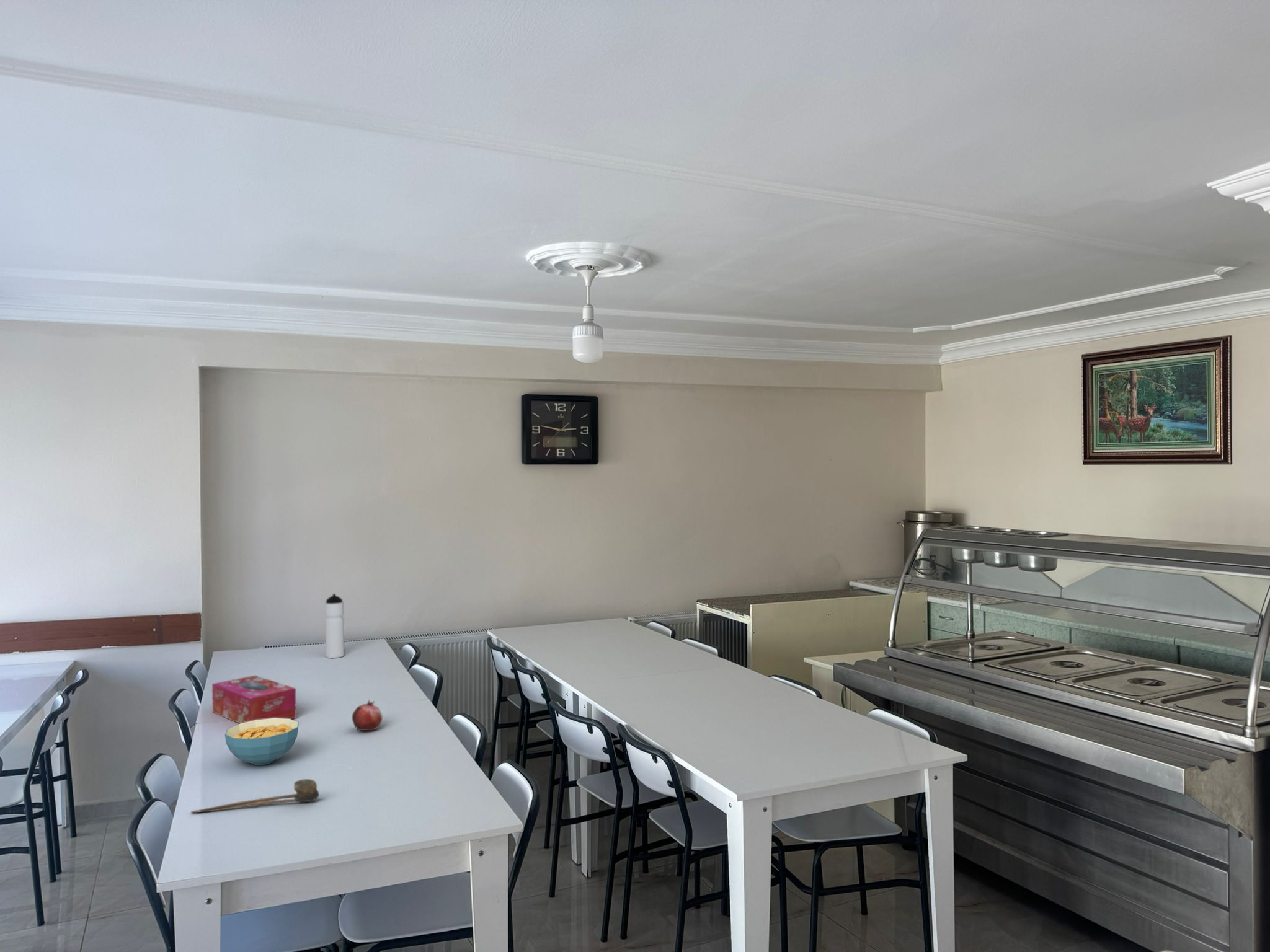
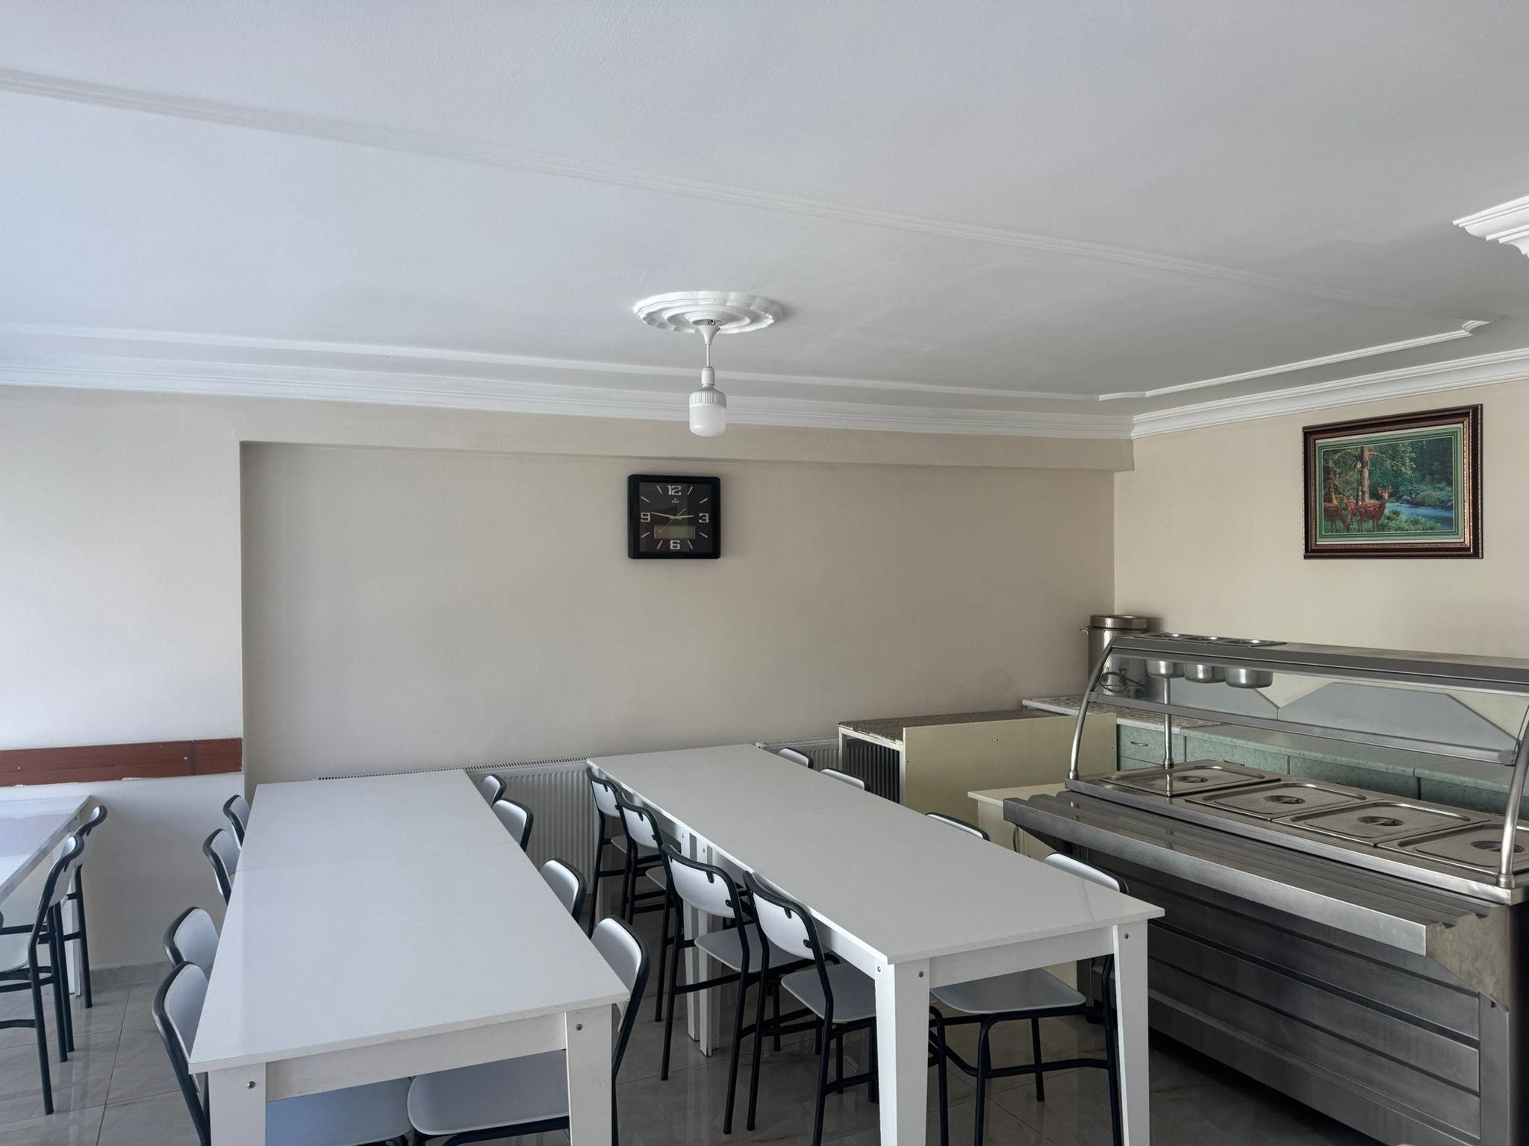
- fruit [352,699,383,731]
- tissue box [211,675,297,724]
- cereal bowl [224,718,300,766]
- spoon [190,778,320,814]
- water bottle [324,593,345,659]
